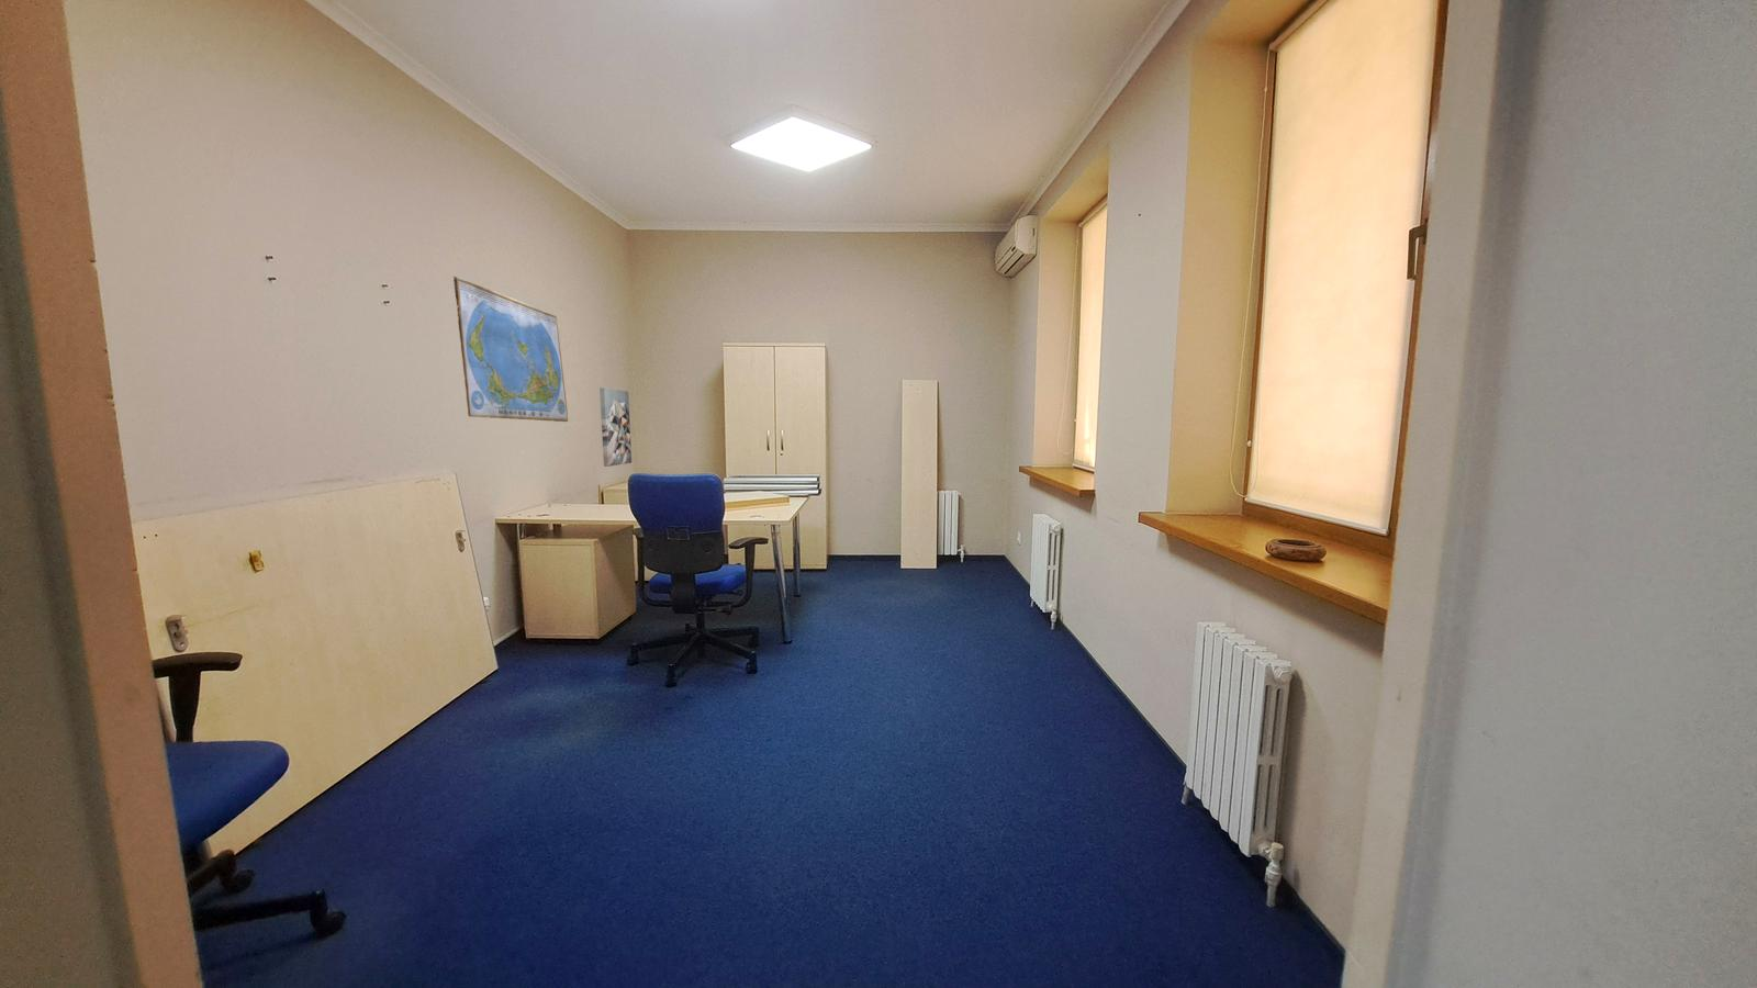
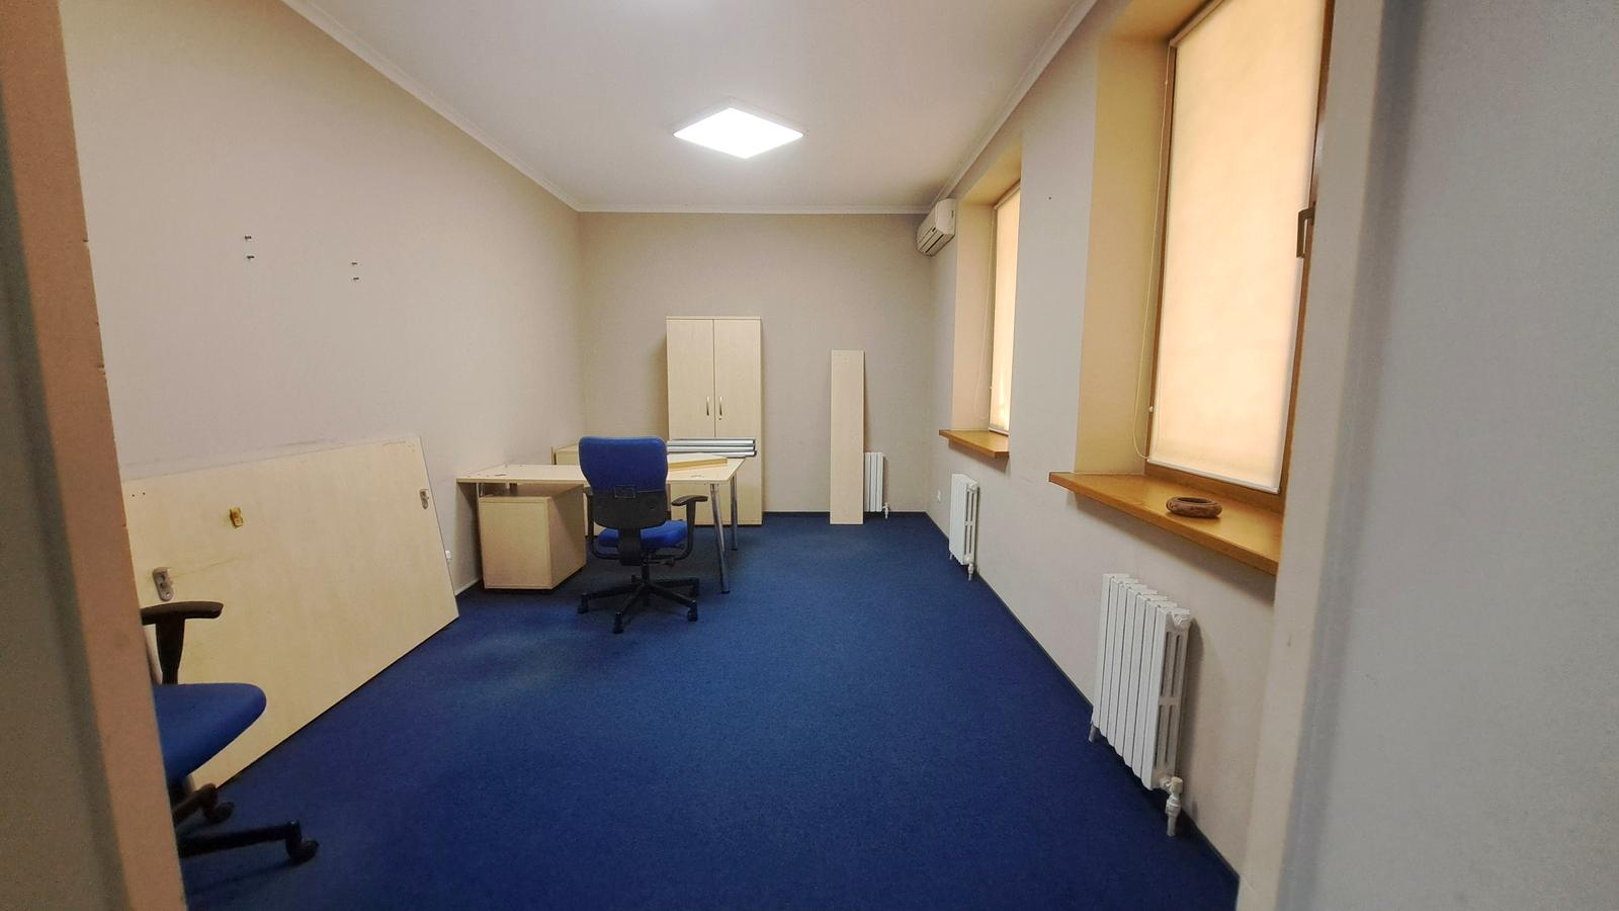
- world map [453,275,568,422]
- wall art [599,386,632,468]
